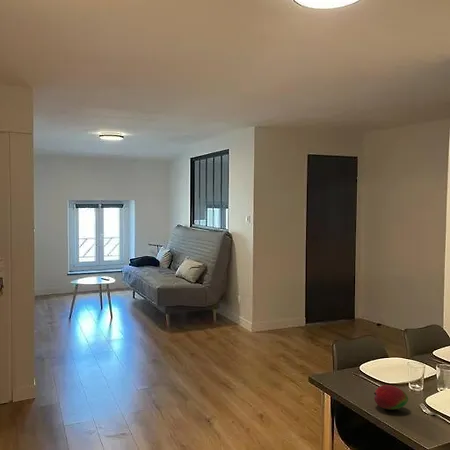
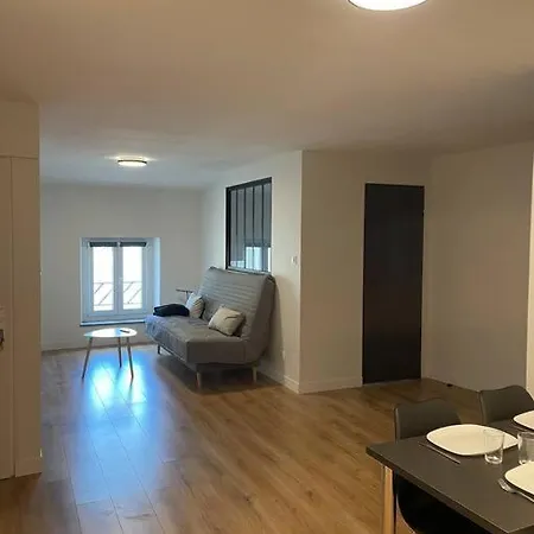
- fruit [373,384,409,410]
